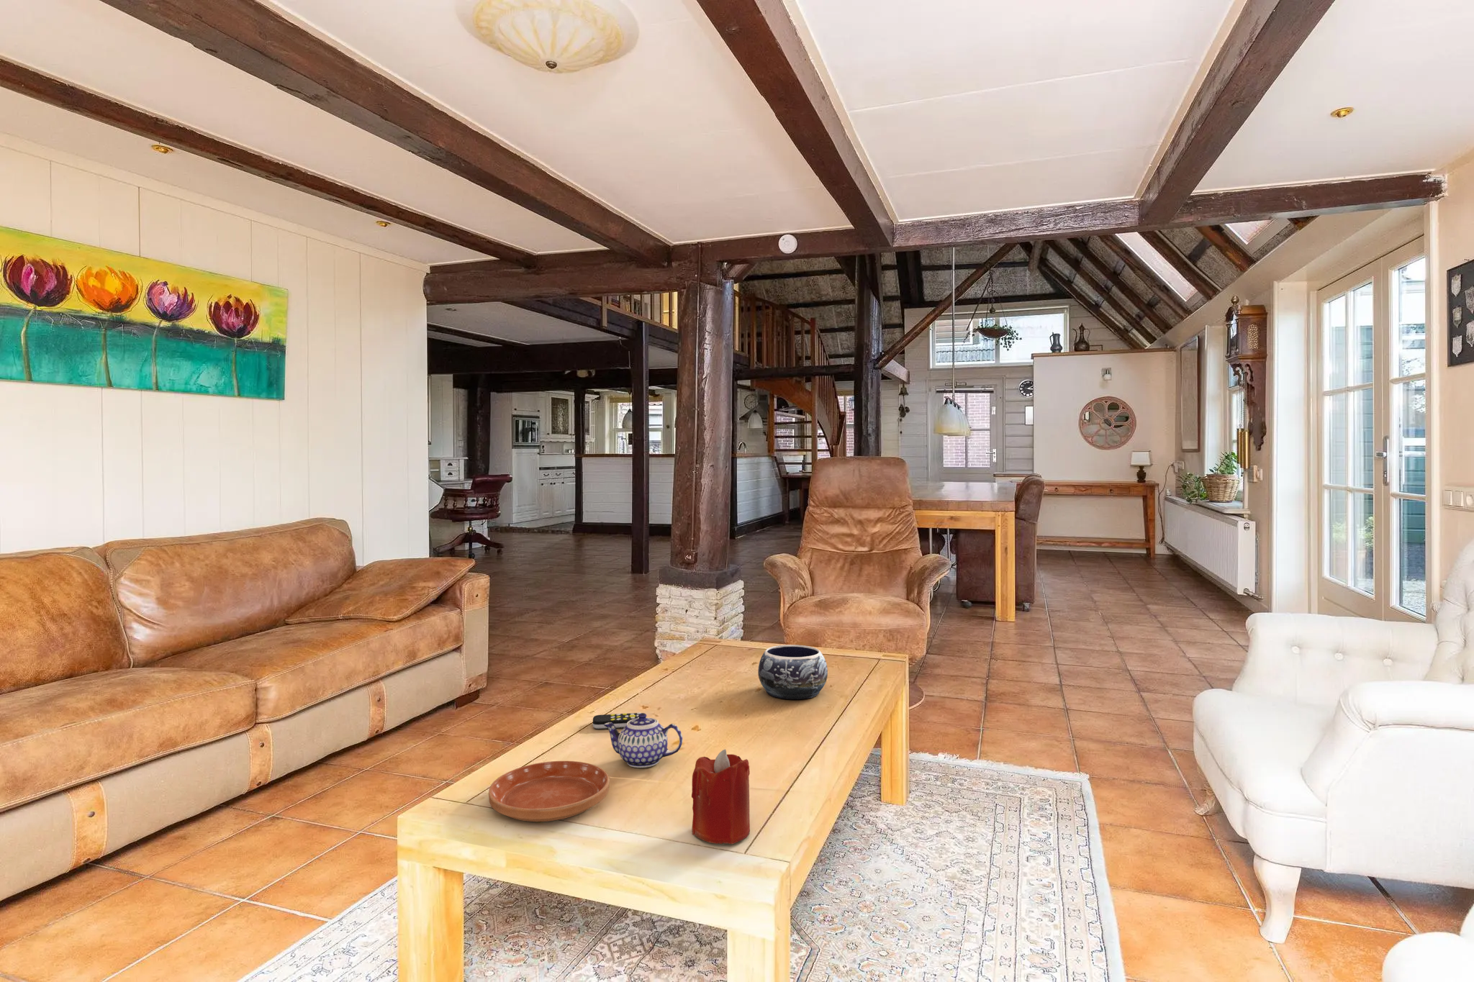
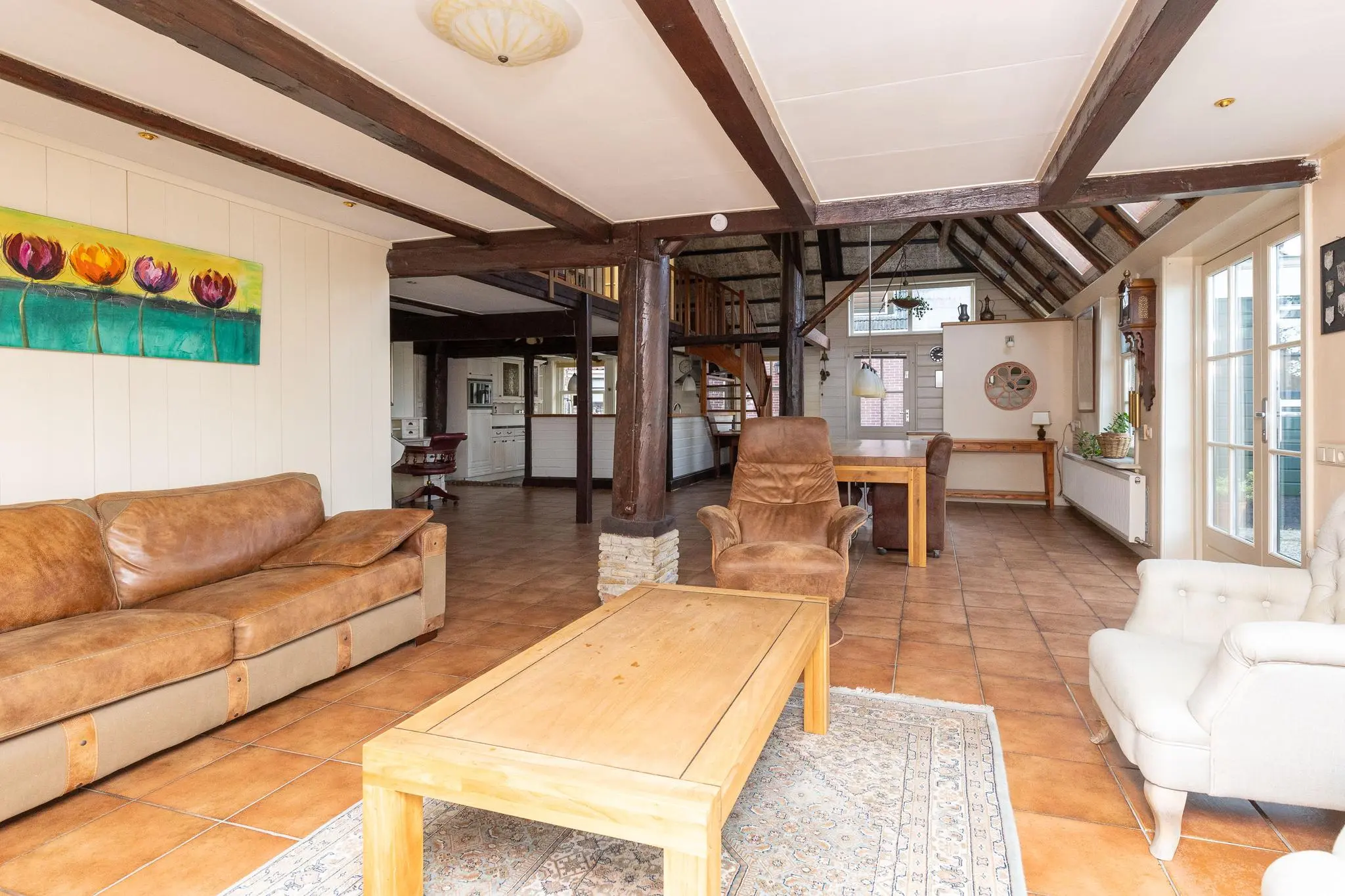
- remote control [592,711,641,730]
- teapot [604,712,683,768]
- decorative bowl [757,643,829,700]
- saucer [488,761,610,822]
- candle [690,749,751,845]
